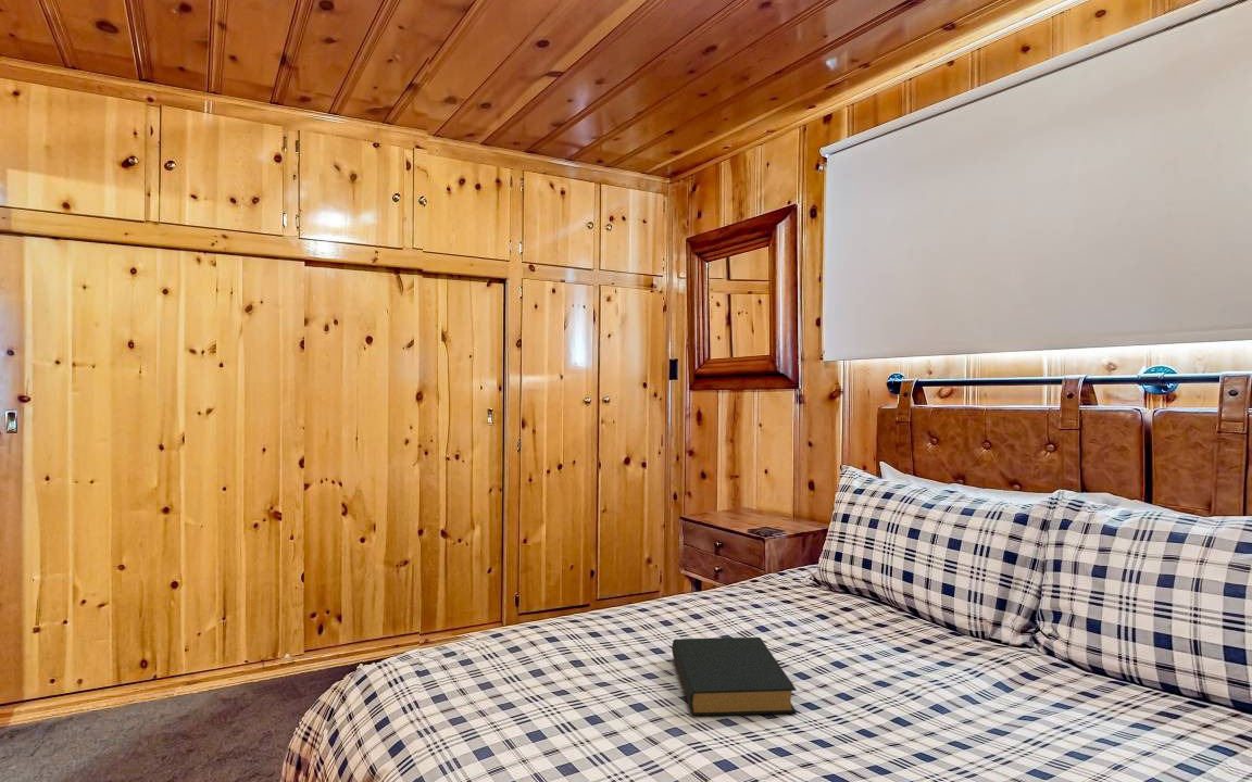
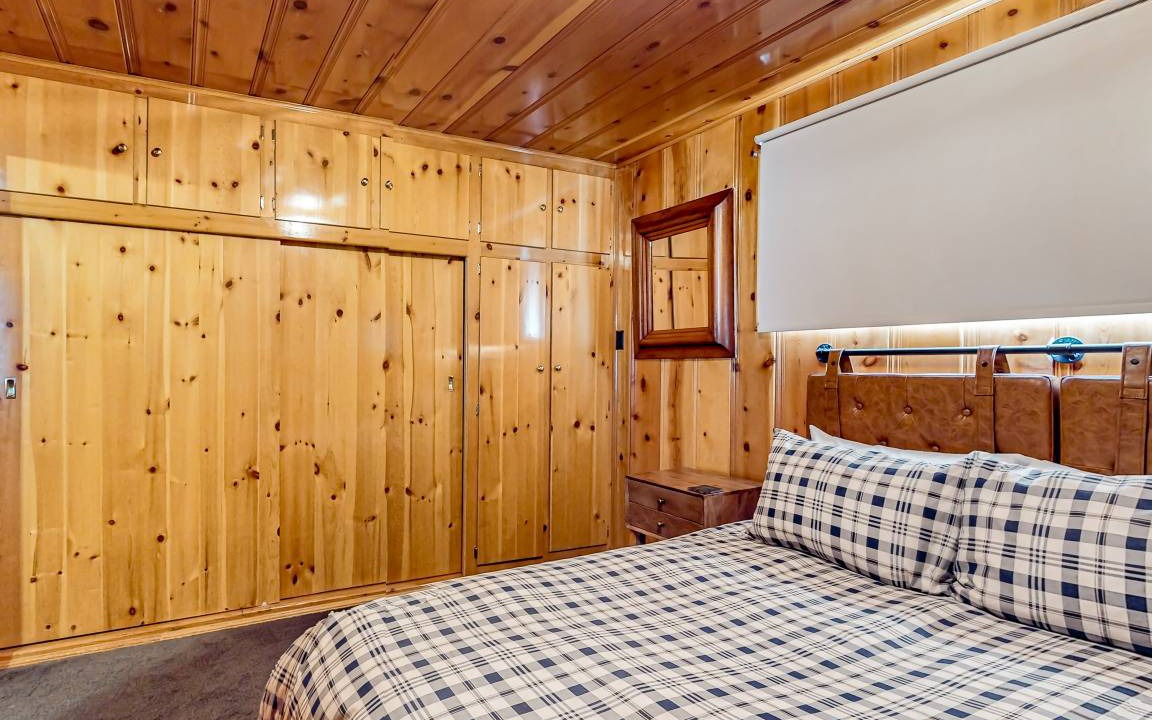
- hardback book [671,636,798,717]
